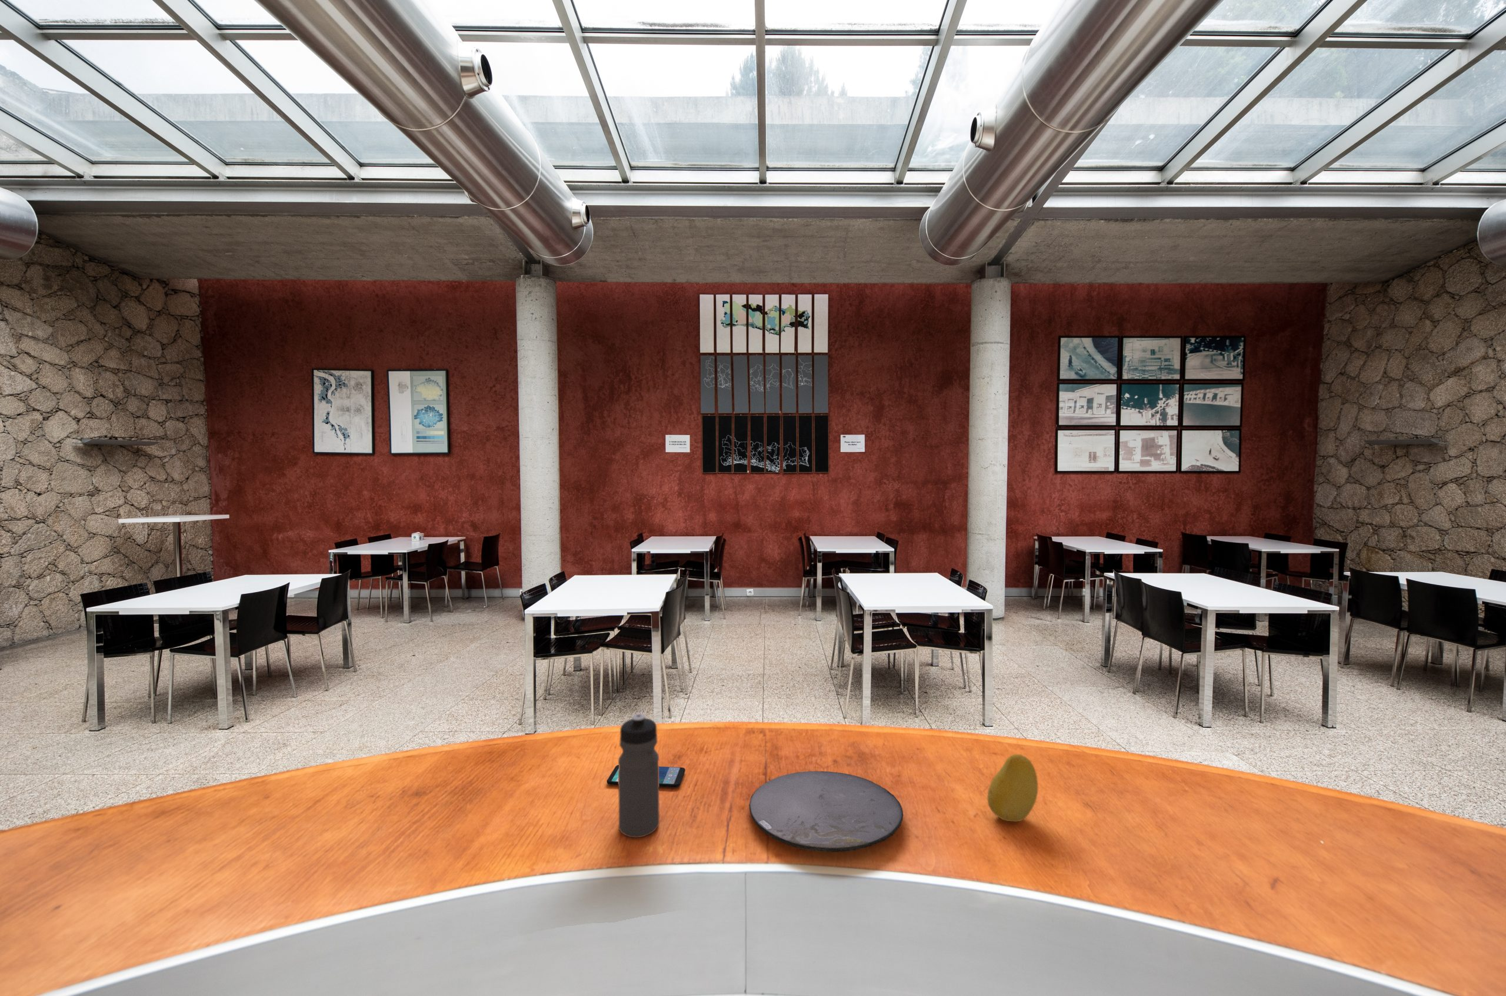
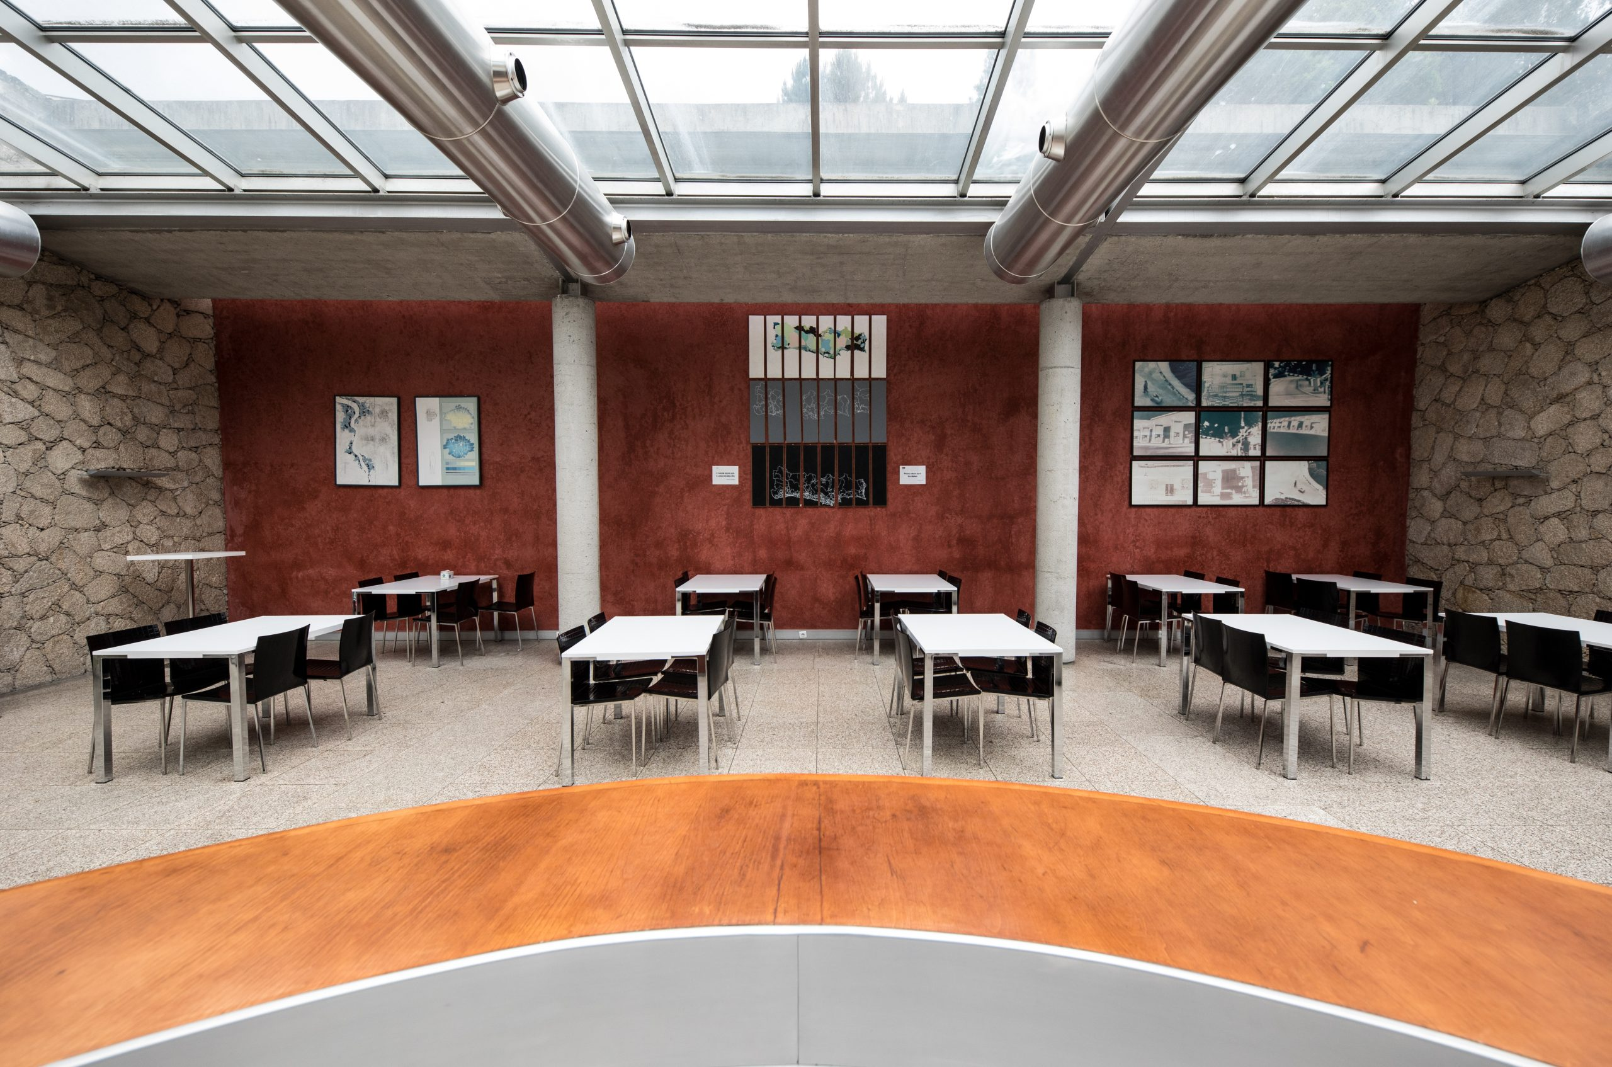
- smartphone [606,765,686,788]
- plate [749,770,903,853]
- water bottle [617,714,660,838]
- fruit [987,754,1039,823]
